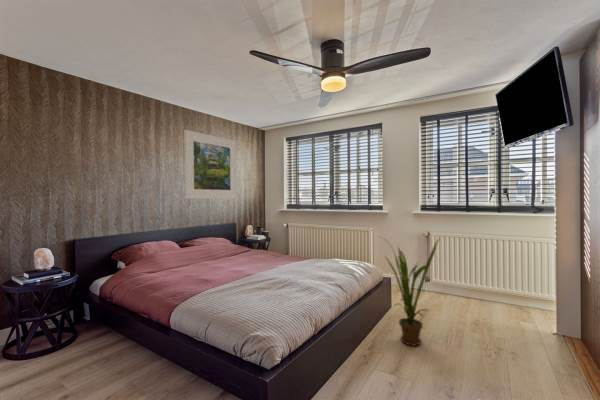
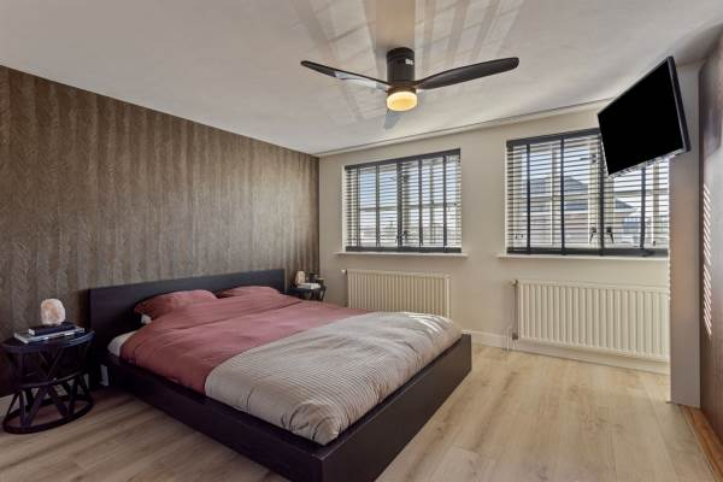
- house plant [377,235,441,347]
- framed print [183,129,238,200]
